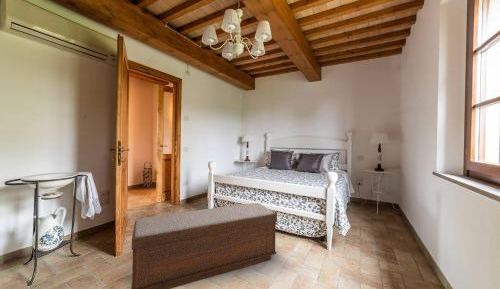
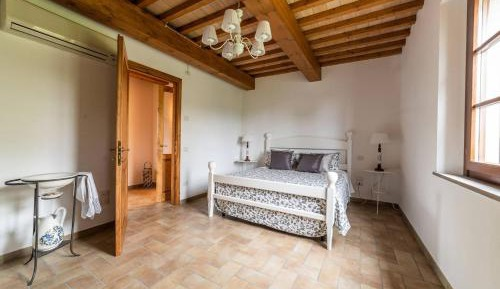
- bench [130,202,278,289]
